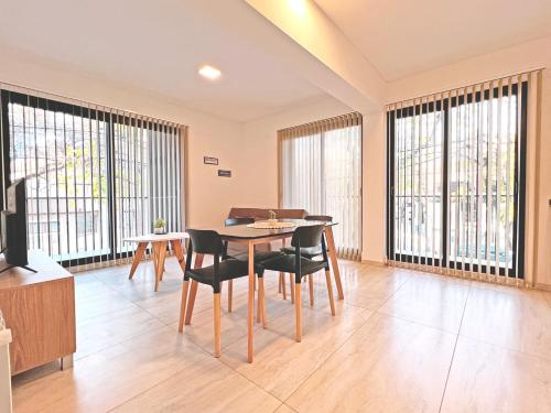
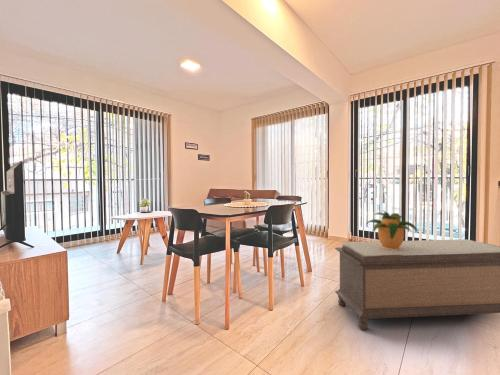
+ bench [334,238,500,331]
+ potted plant [365,210,419,250]
